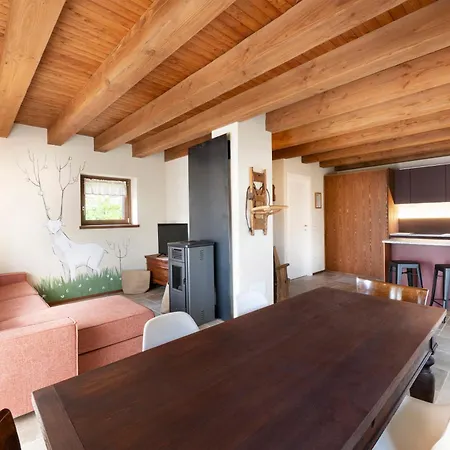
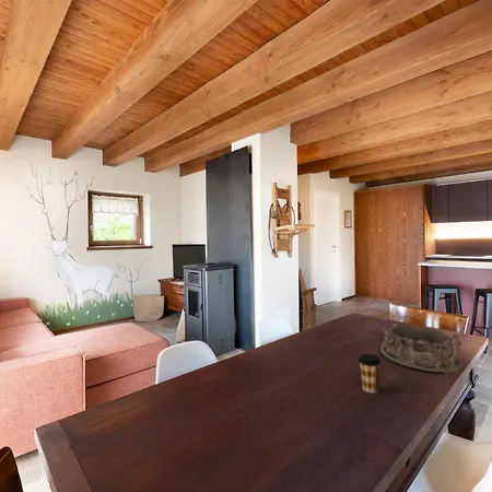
+ coffee cup [358,353,383,394]
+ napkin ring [379,323,465,375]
